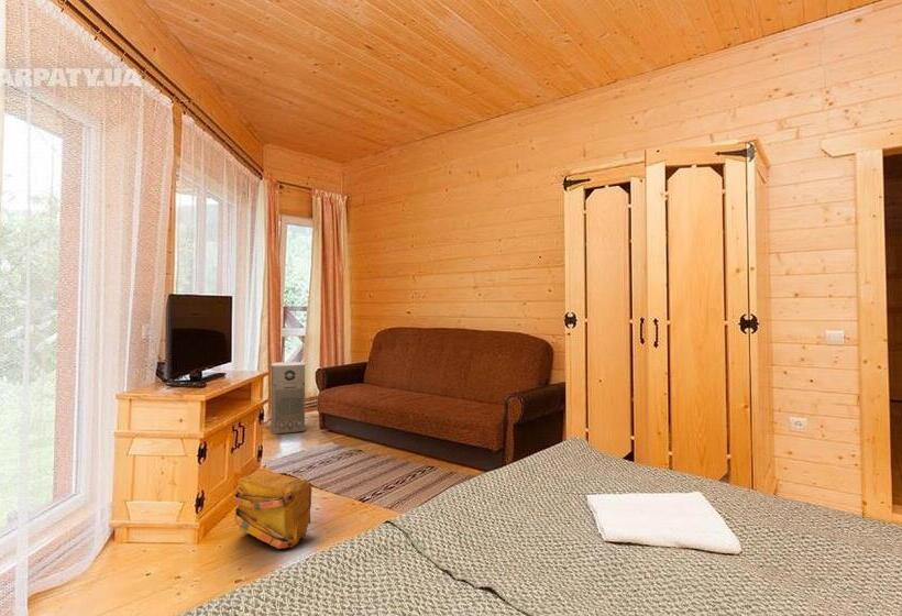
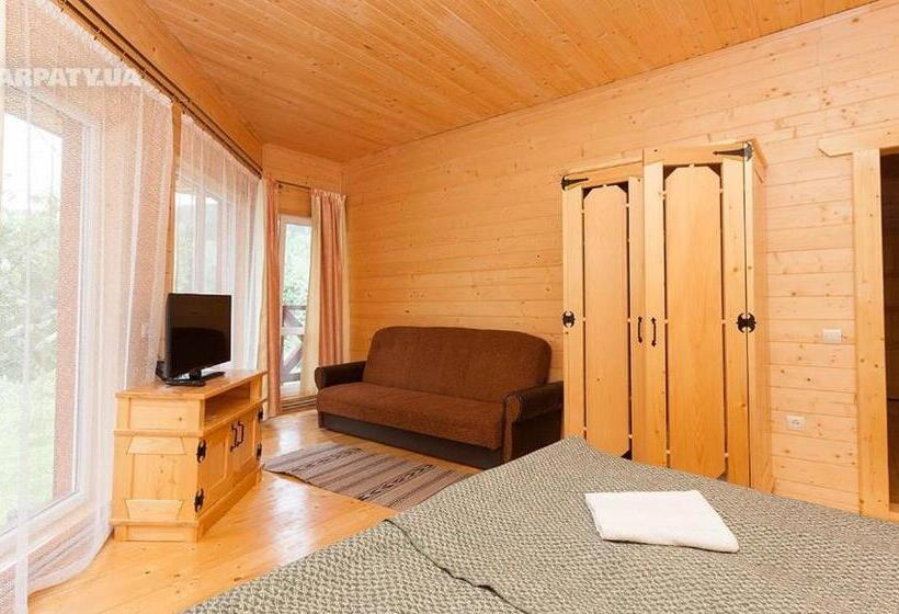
- backpack [233,466,314,550]
- air purifier [270,361,306,435]
